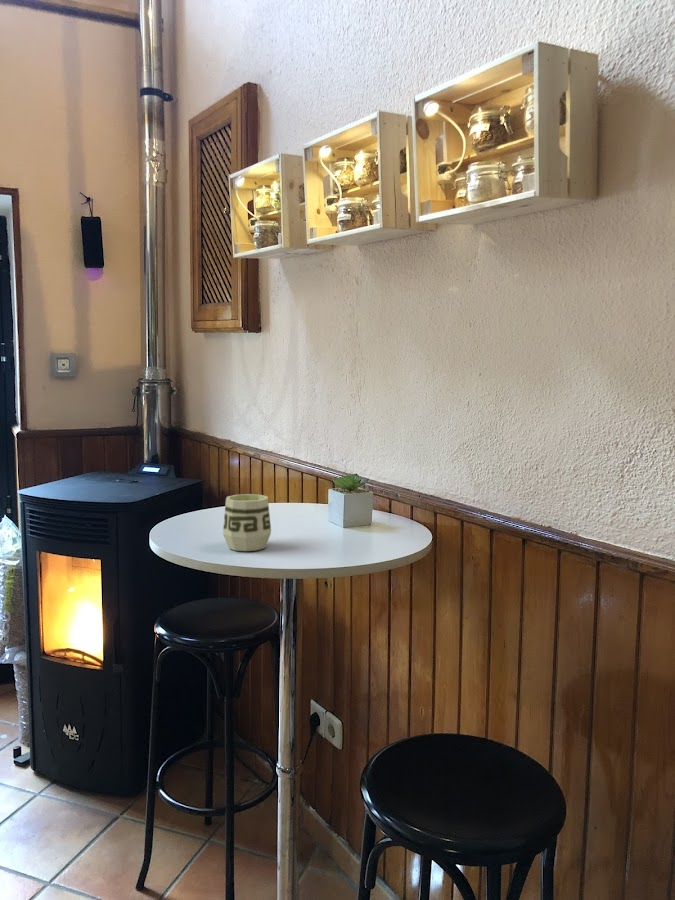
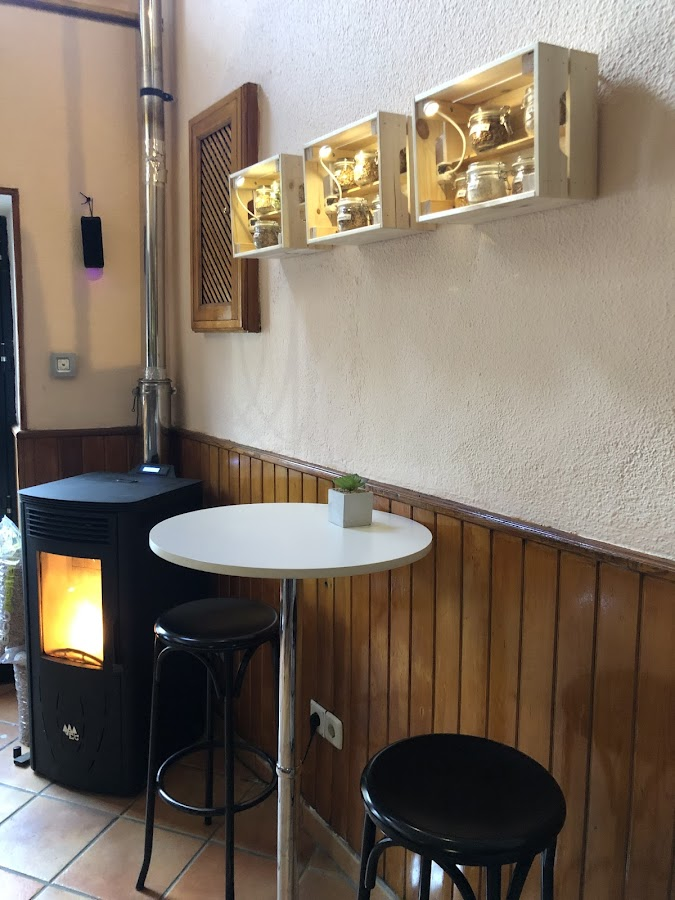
- cup [222,493,272,552]
